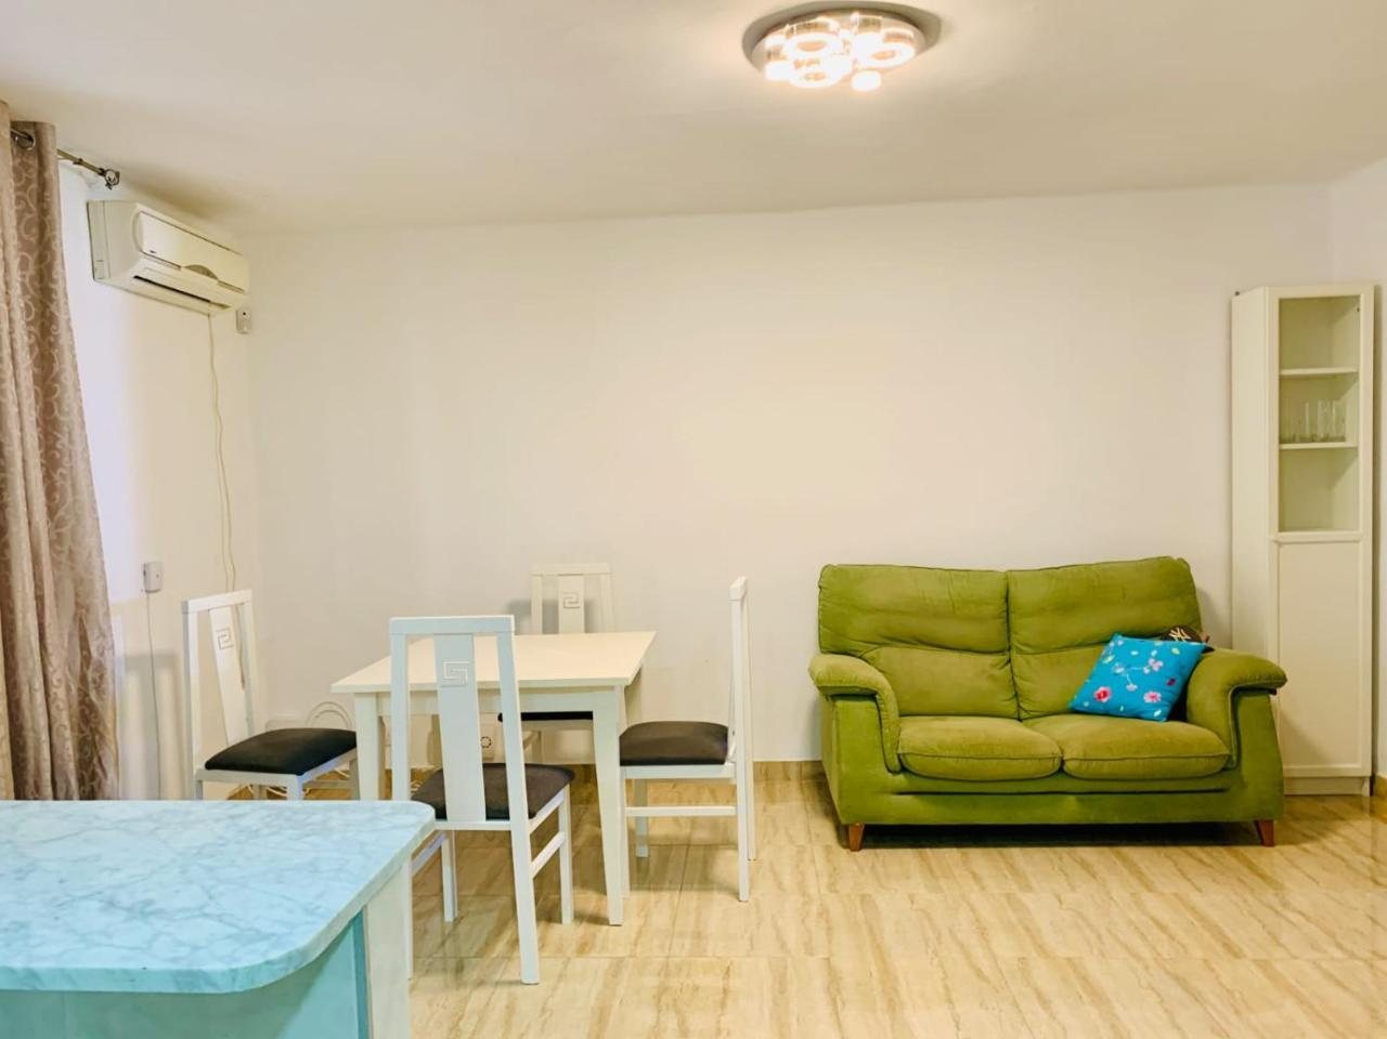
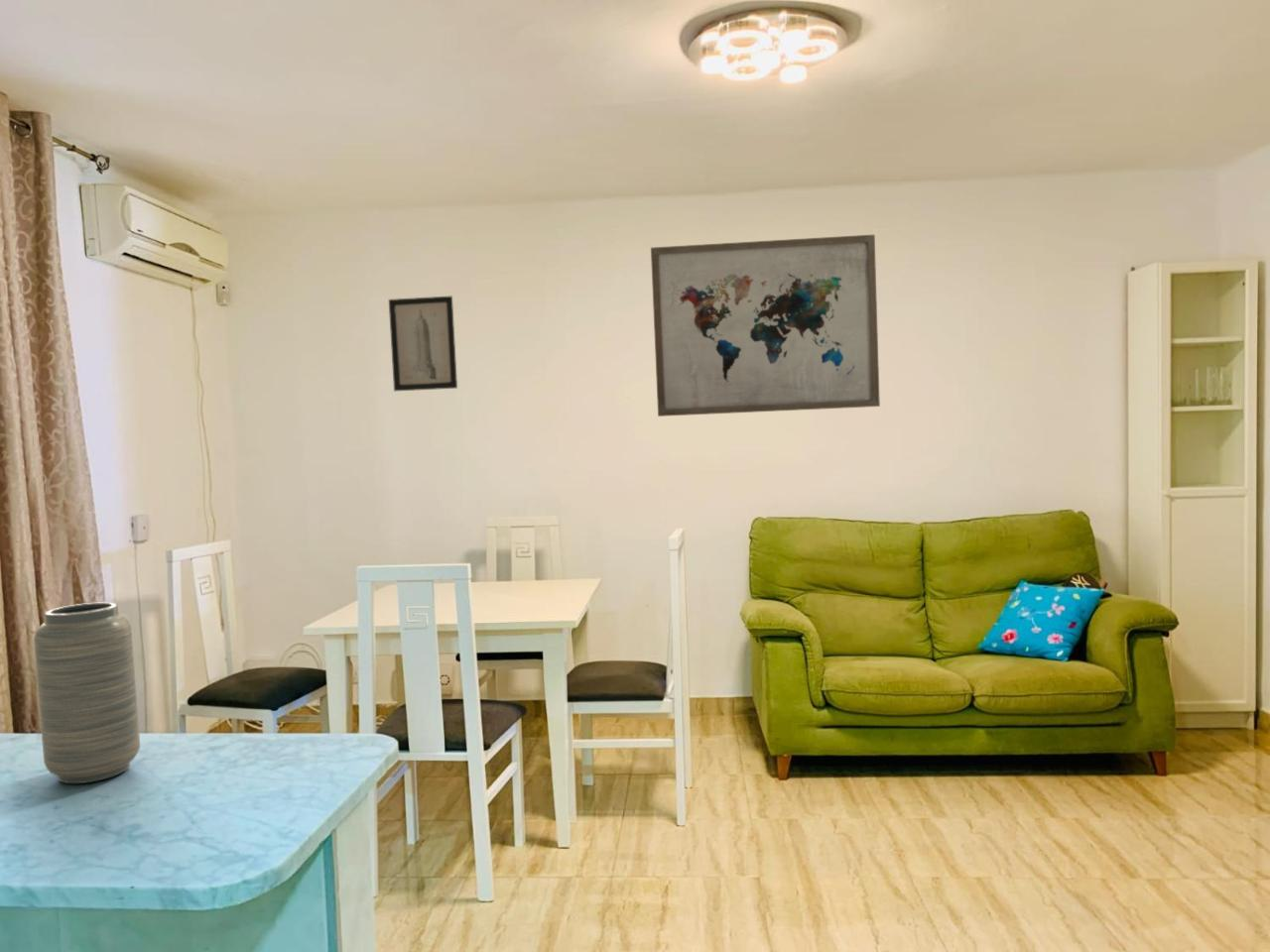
+ wall art [388,296,458,392]
+ wall art [650,234,881,417]
+ vase [33,601,141,784]
